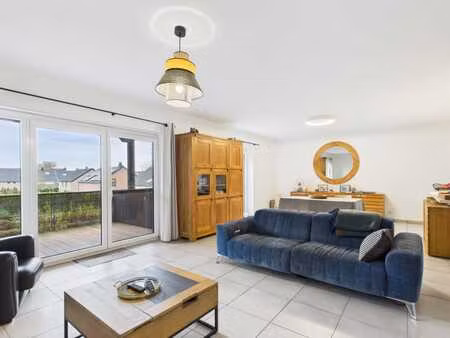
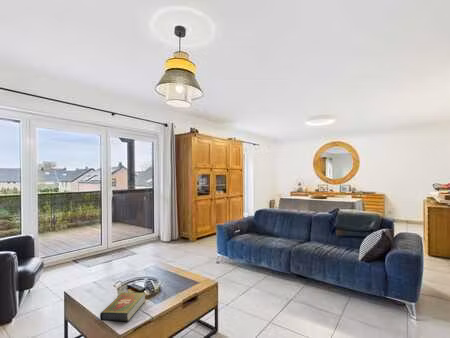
+ book [99,291,146,322]
